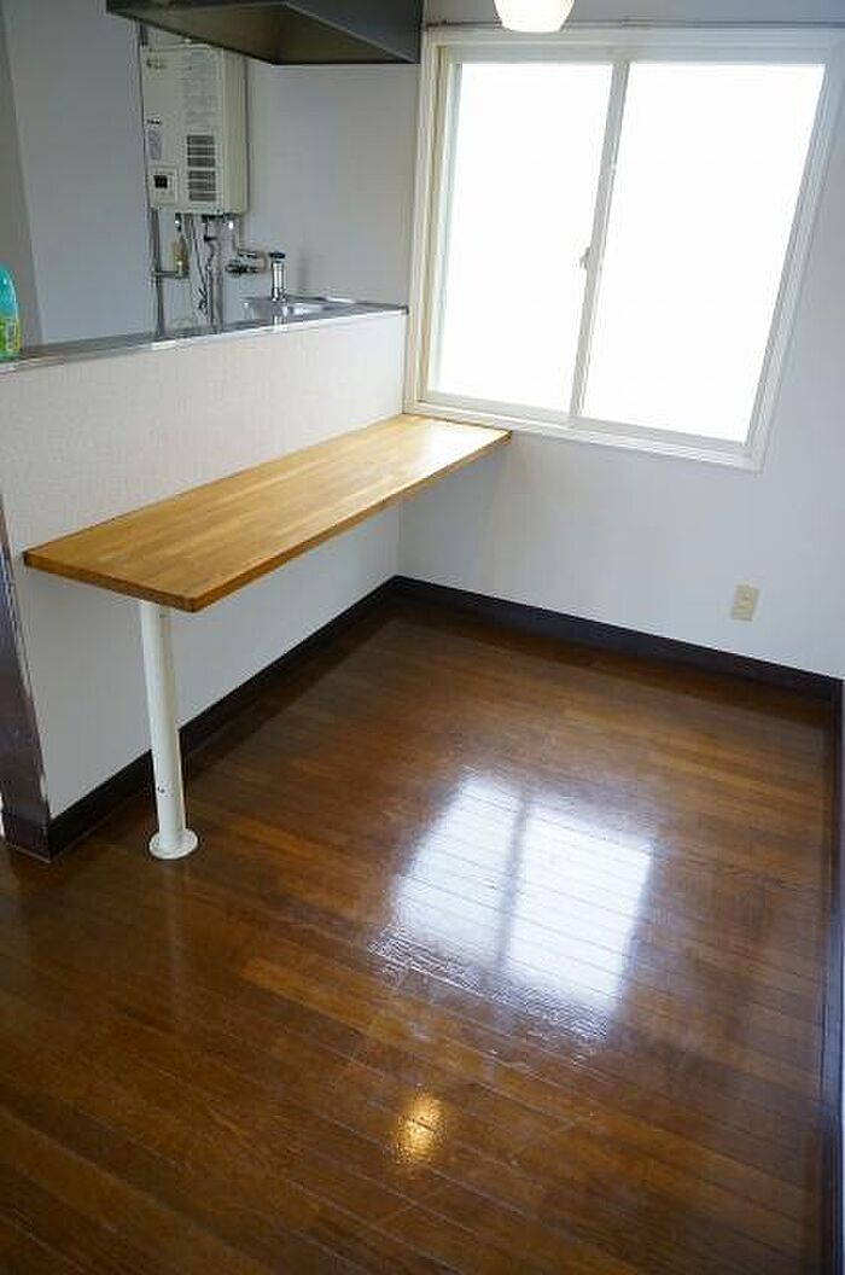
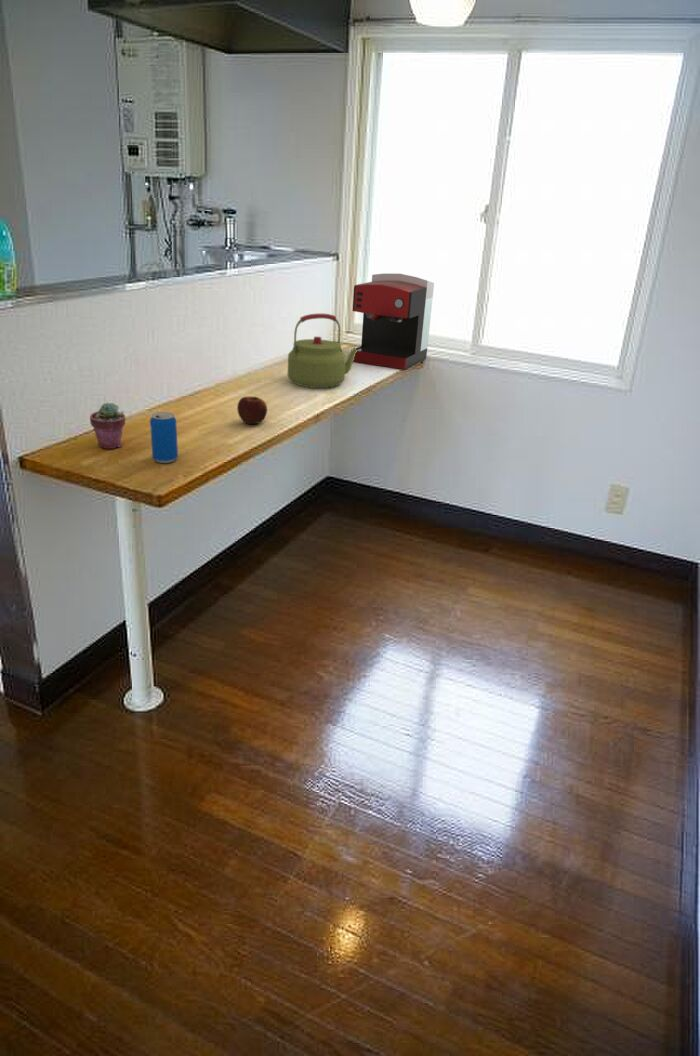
+ coffee maker [350,273,435,370]
+ kettle [287,313,357,389]
+ apple [236,396,268,425]
+ beverage can [149,411,179,464]
+ potted succulent [89,402,126,450]
